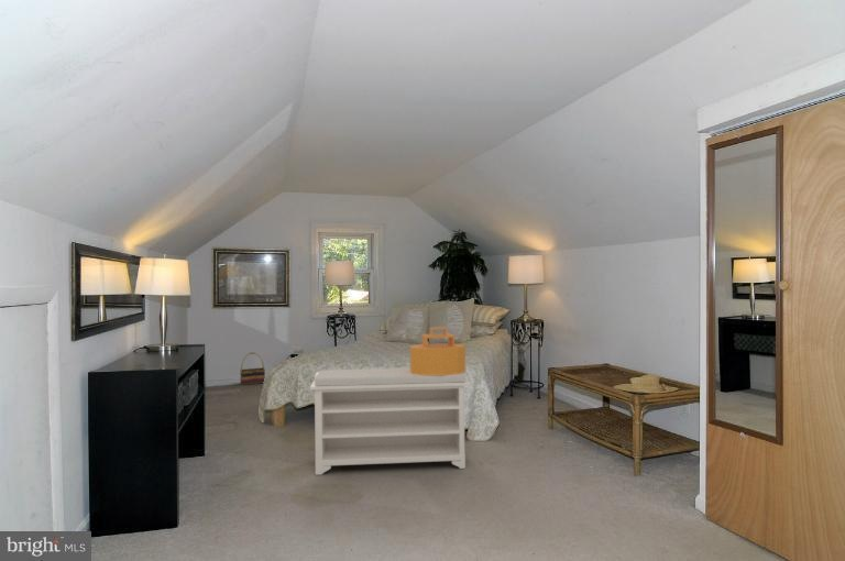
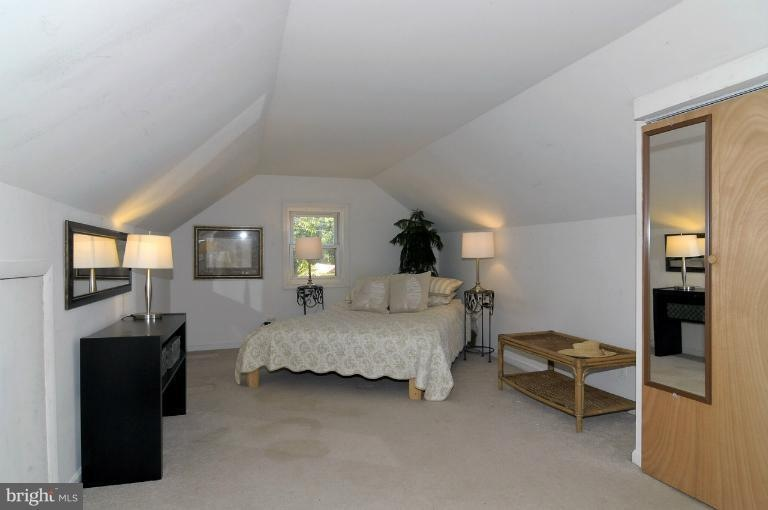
- basket [239,351,266,386]
- decorative box [409,326,467,375]
- bench [309,367,472,476]
